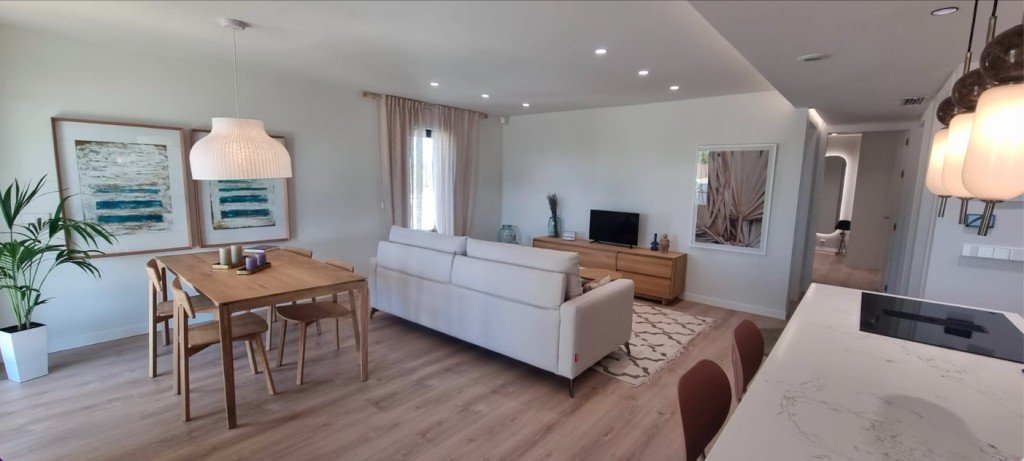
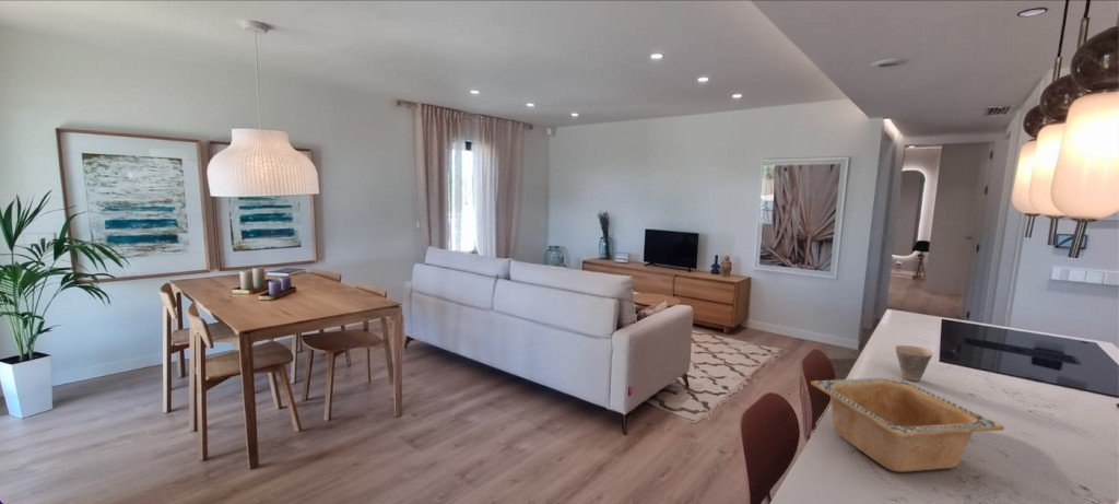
+ cup [894,344,933,382]
+ serving bowl [810,376,1005,472]
